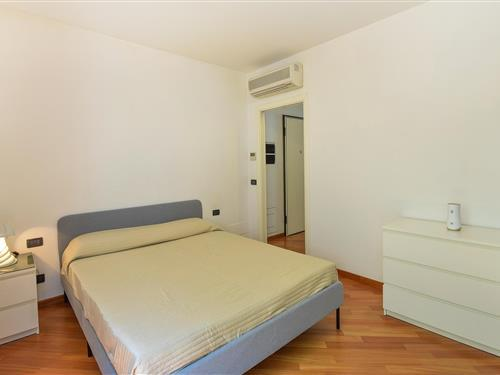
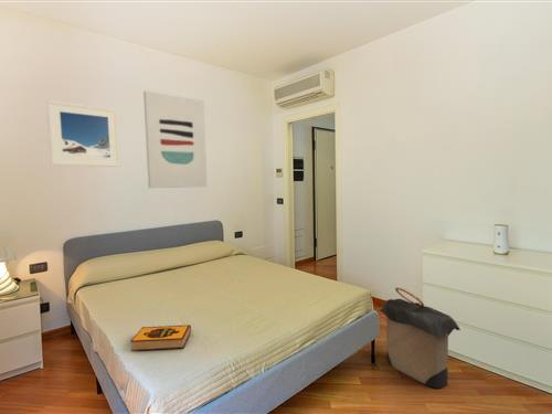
+ hardback book [129,323,192,352]
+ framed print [45,99,121,168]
+ laundry hamper [379,286,461,390]
+ wall art [142,89,208,189]
